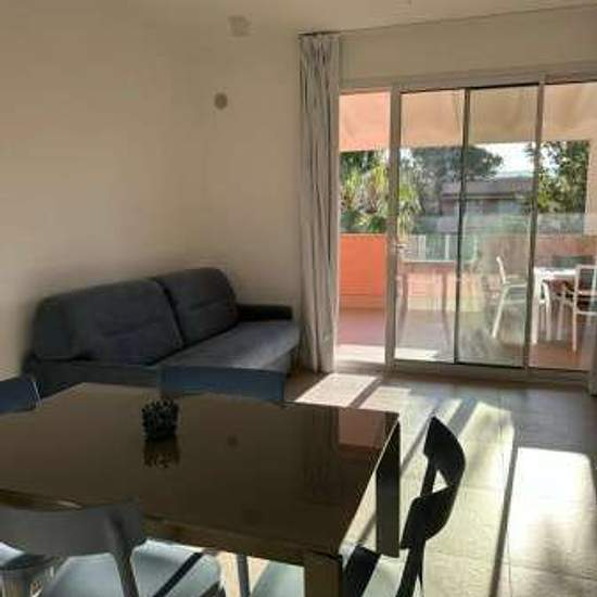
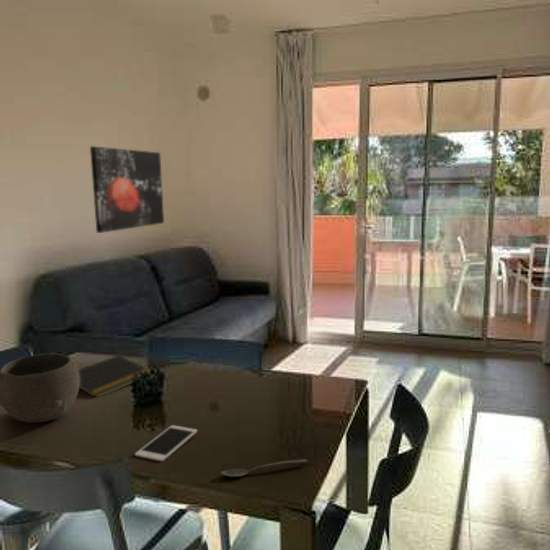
+ spoon [220,458,309,478]
+ wall art [89,145,165,234]
+ notepad [78,354,150,398]
+ bowl [0,352,80,424]
+ cell phone [134,424,198,463]
